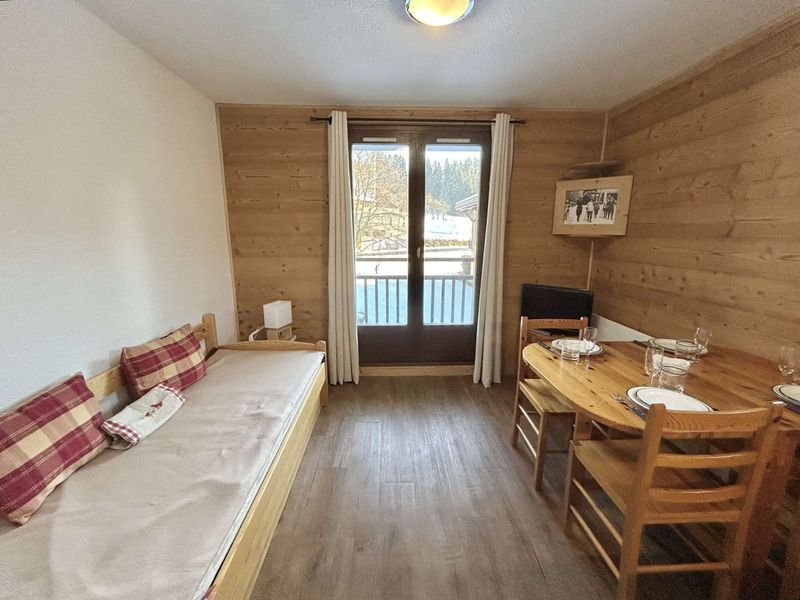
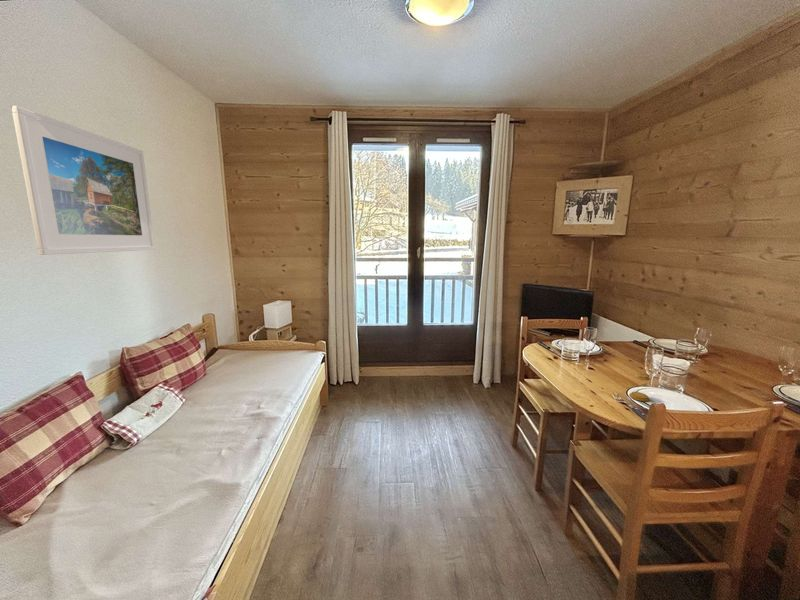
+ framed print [10,105,156,256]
+ salt shaker [628,372,651,402]
